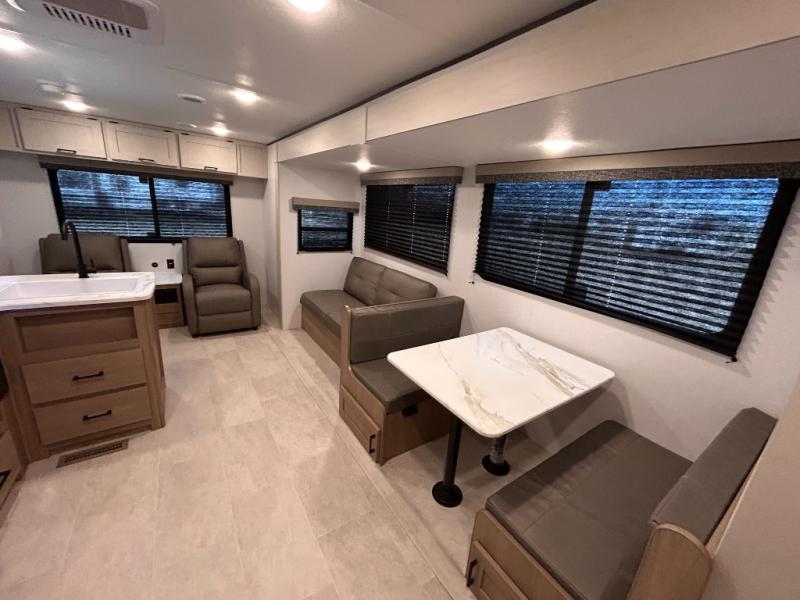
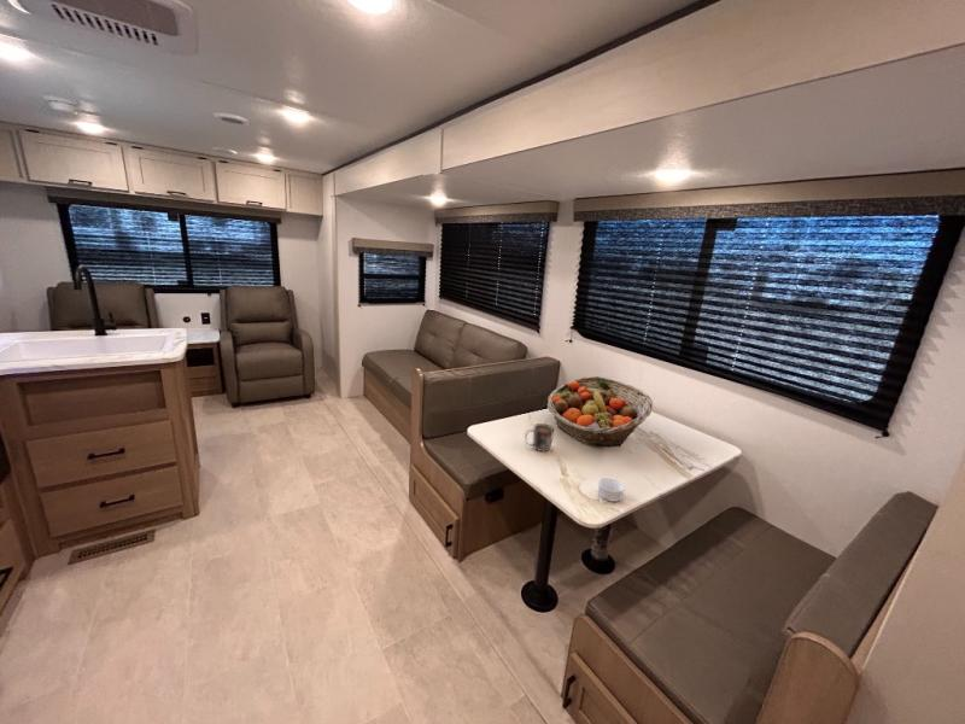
+ mug [524,422,555,453]
+ fruit basket [546,375,654,448]
+ ramekin [597,477,626,503]
